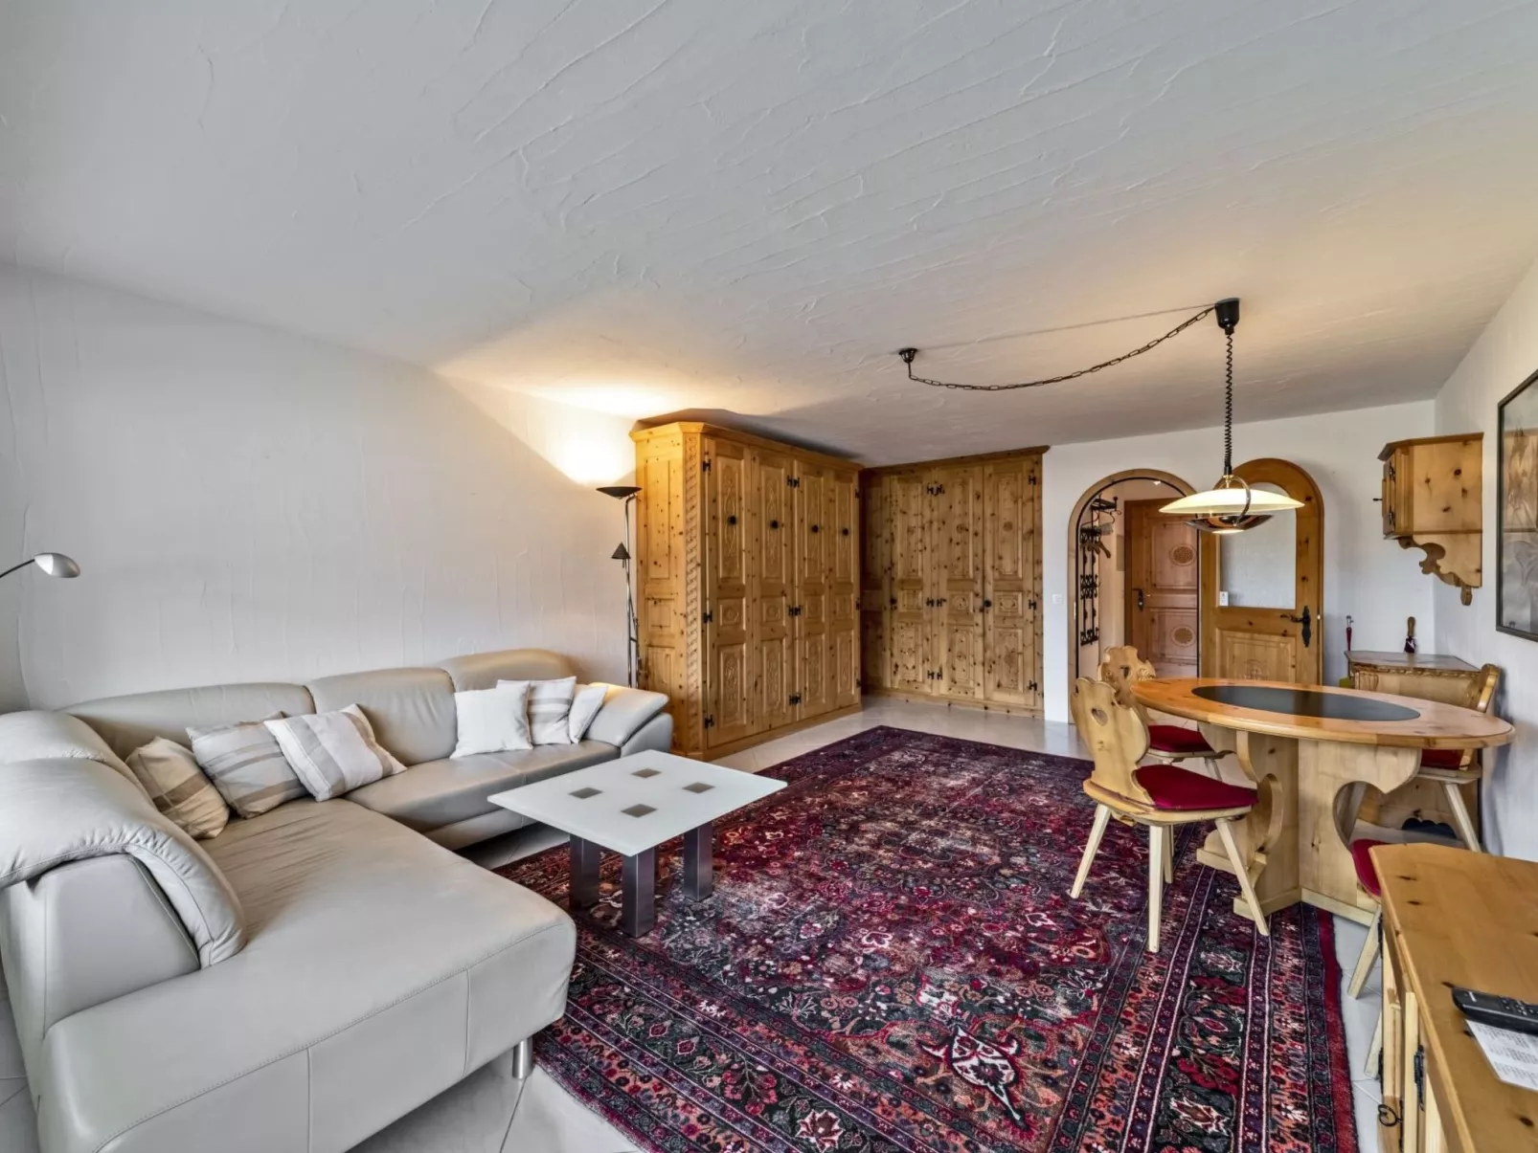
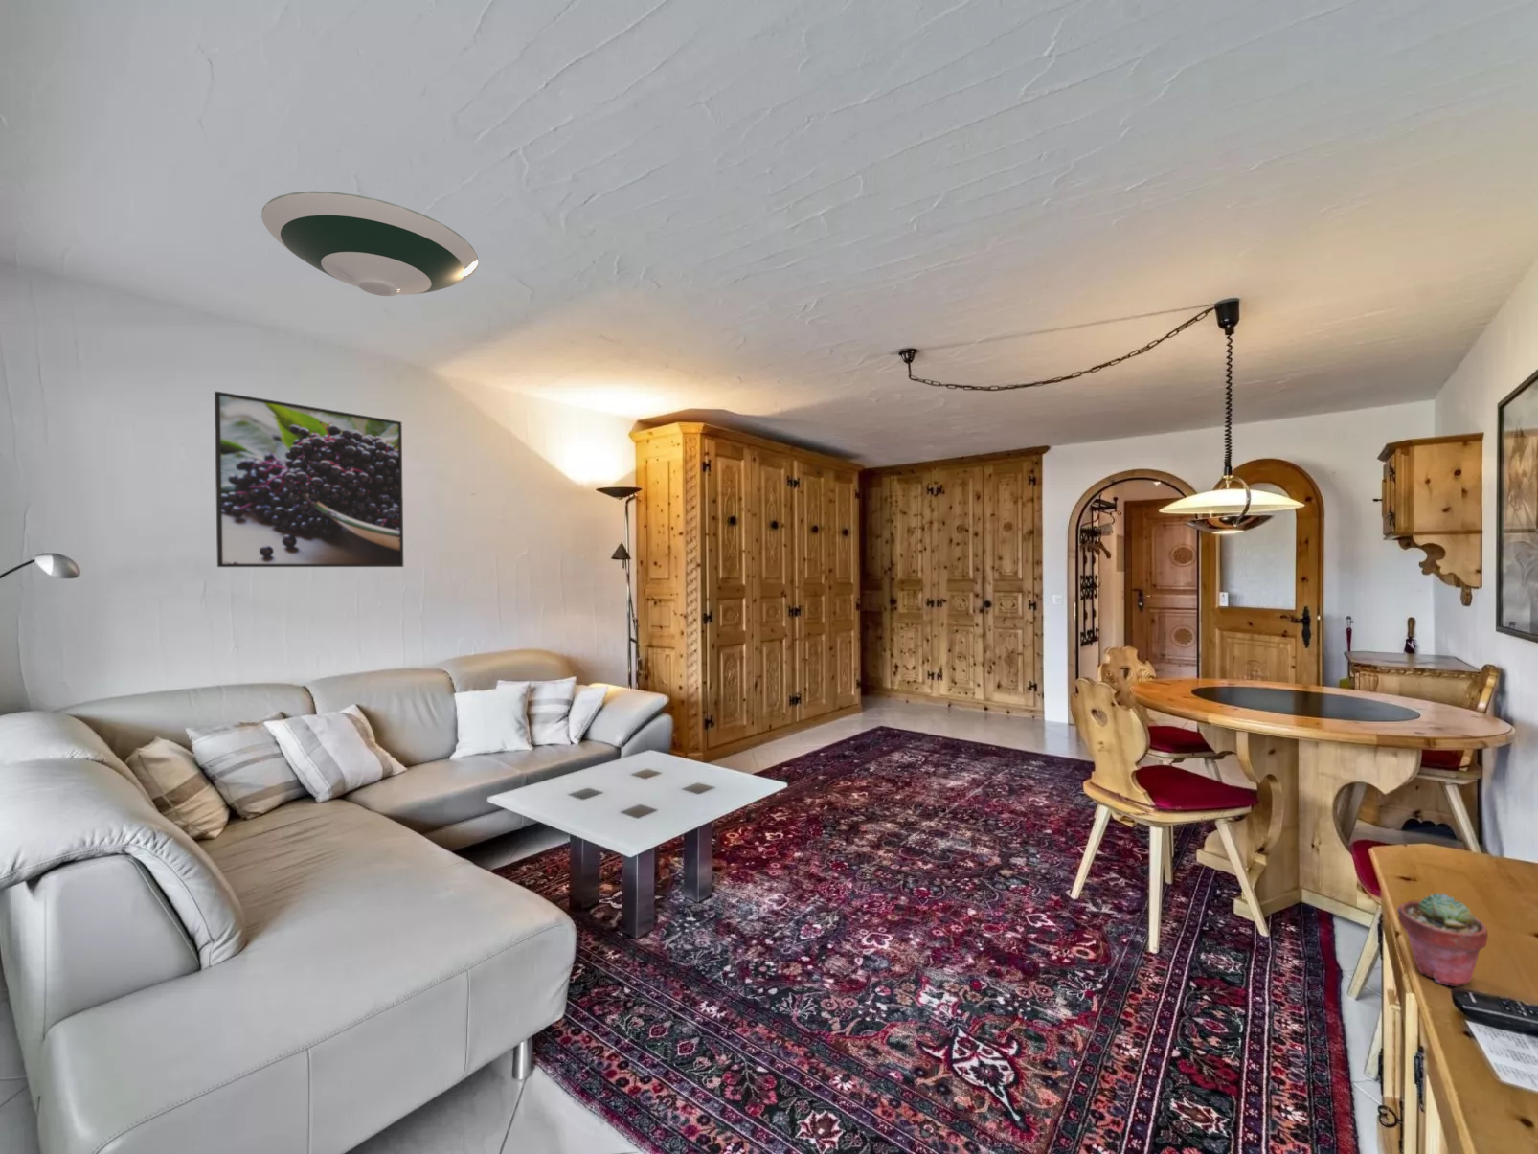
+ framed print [213,390,404,567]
+ potted succulent [1396,892,1490,988]
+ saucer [261,190,480,297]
